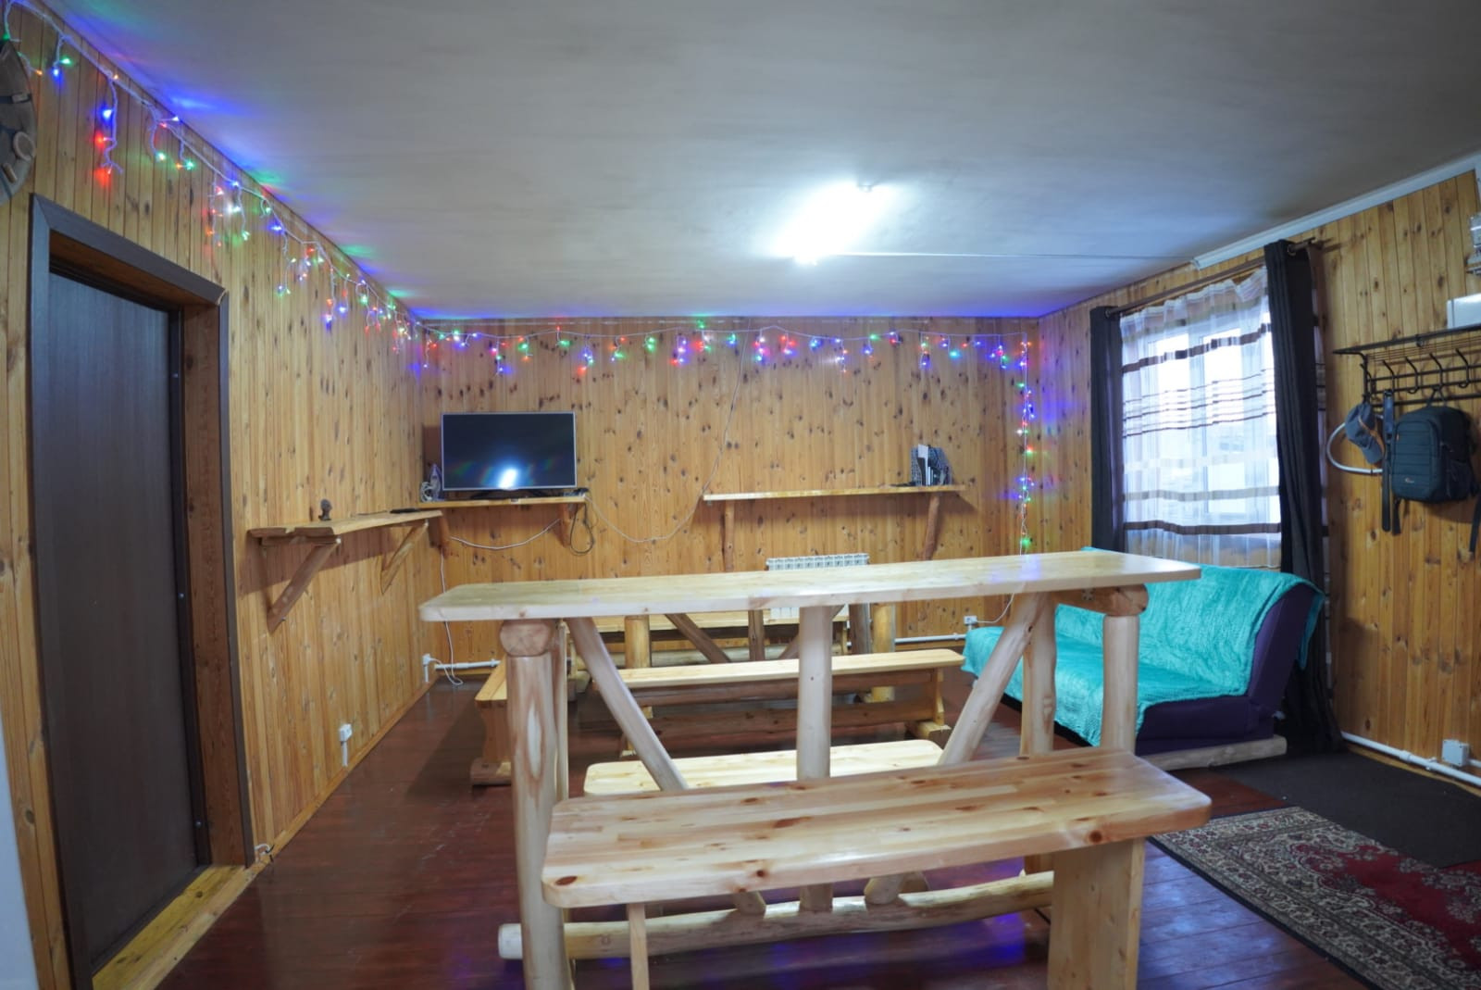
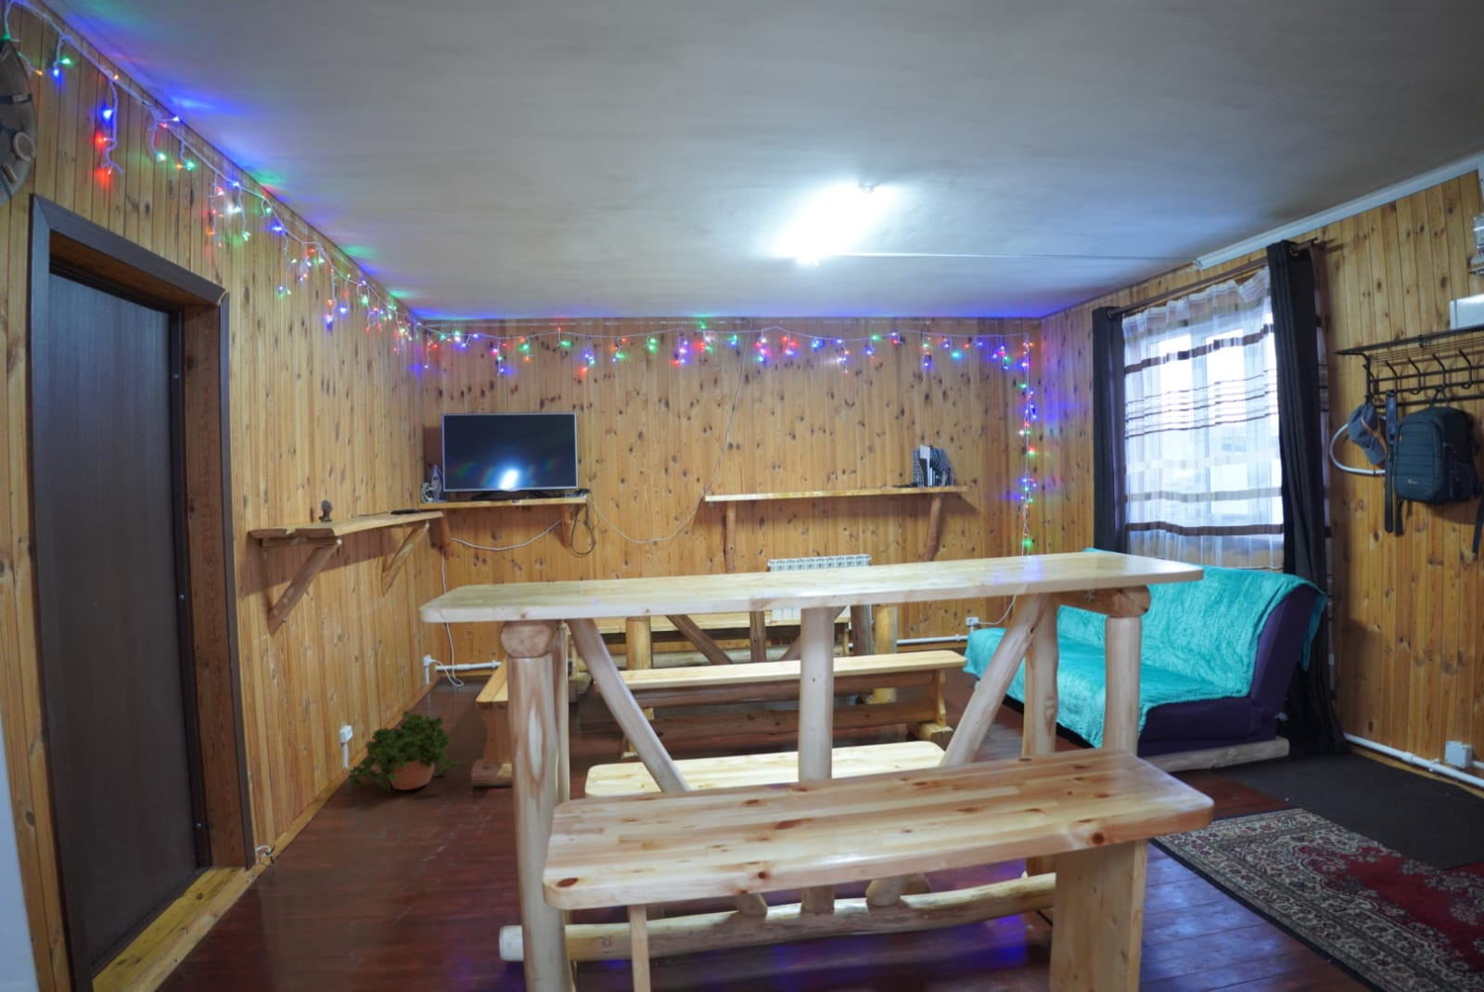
+ potted plant [346,709,464,794]
